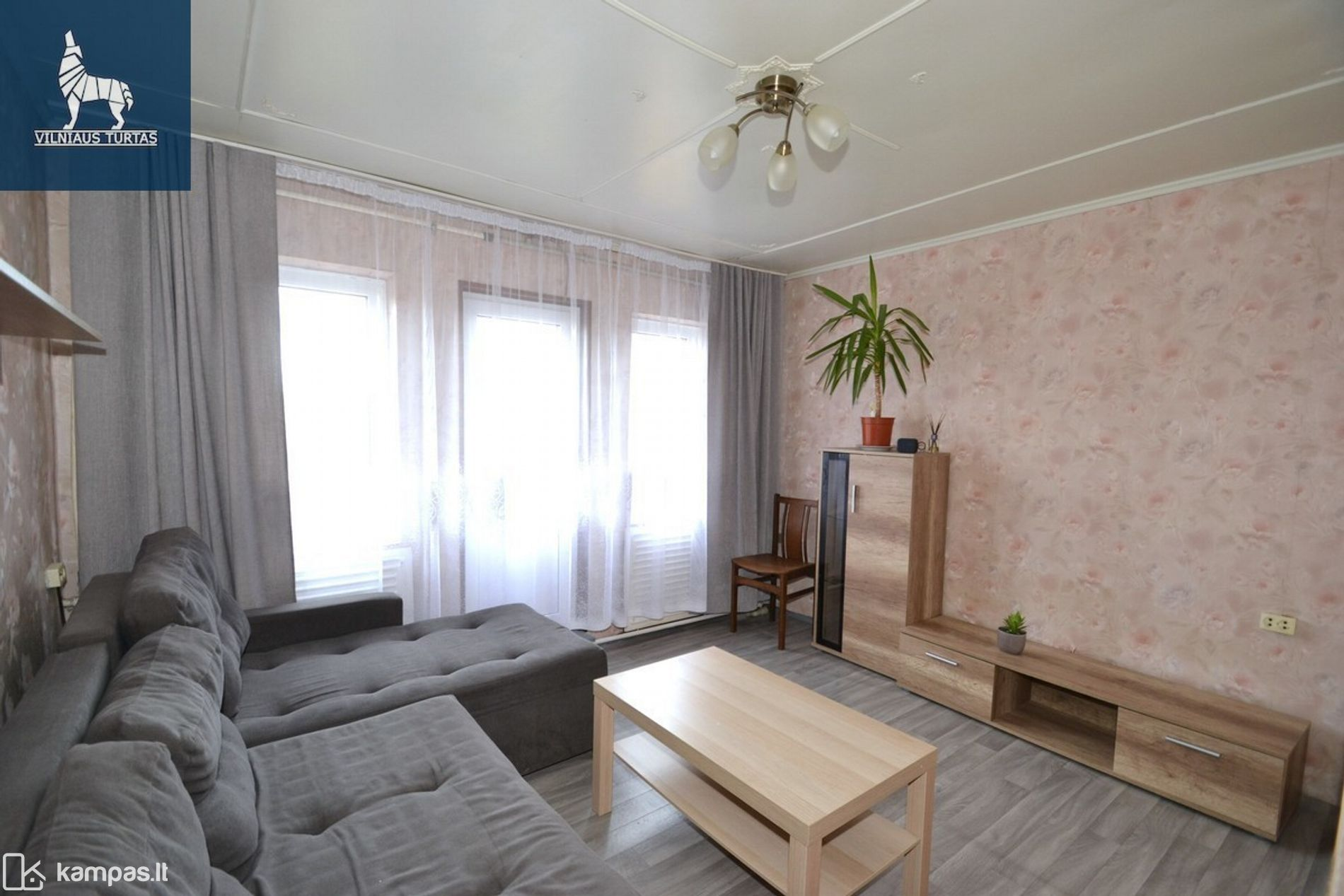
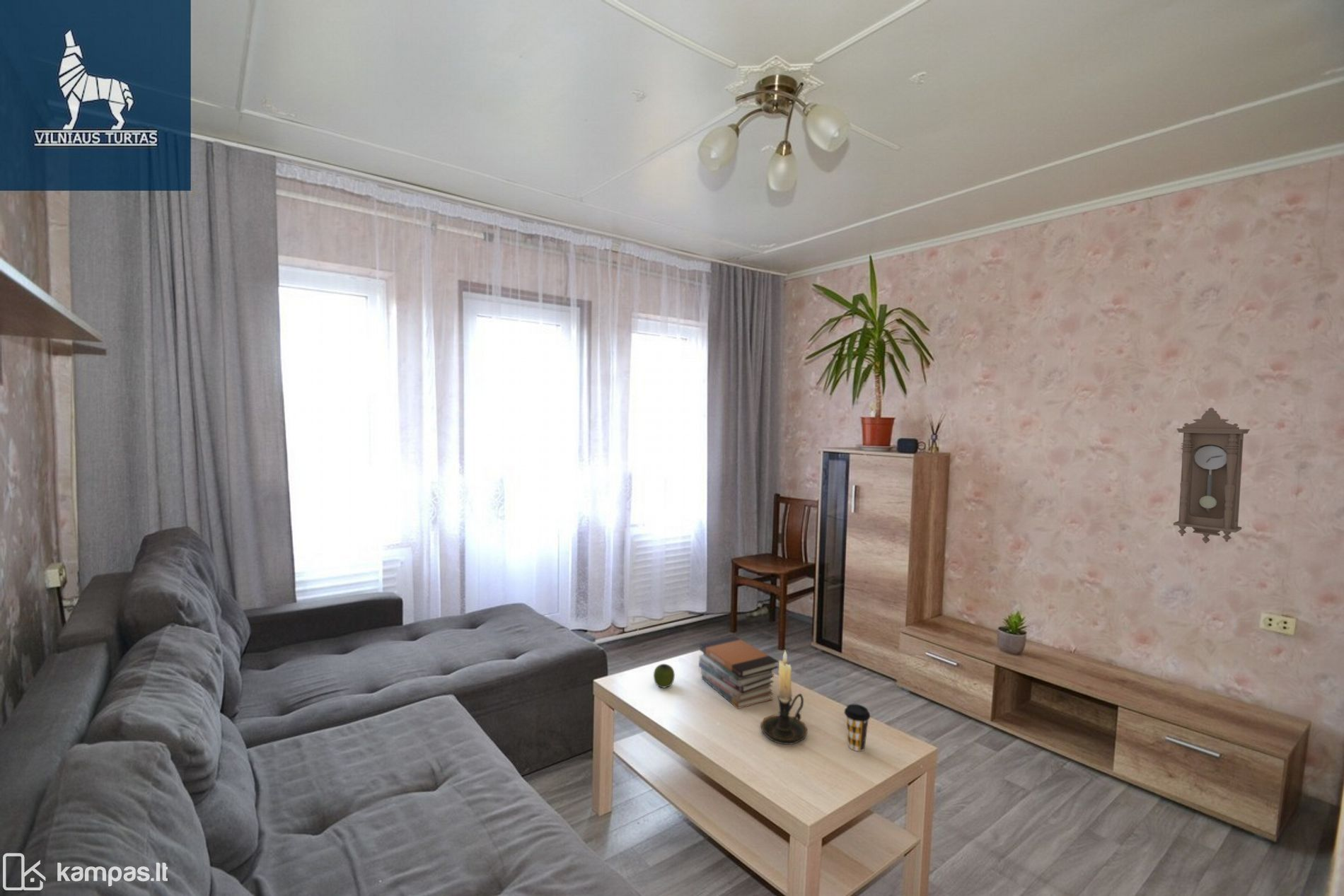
+ coffee cup [843,704,871,752]
+ candle holder [760,649,809,745]
+ pendulum clock [1173,407,1251,544]
+ apple [653,663,676,689]
+ book stack [698,635,780,709]
